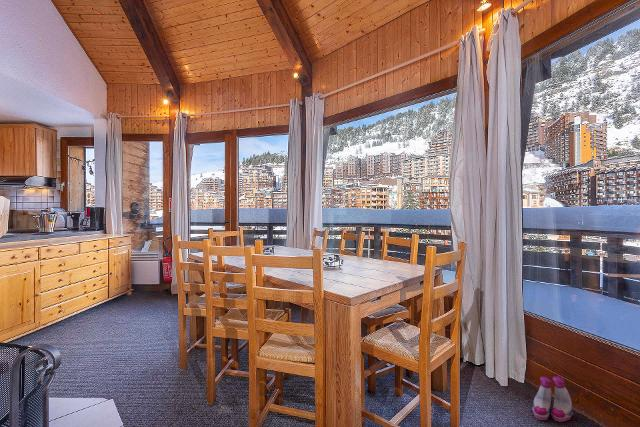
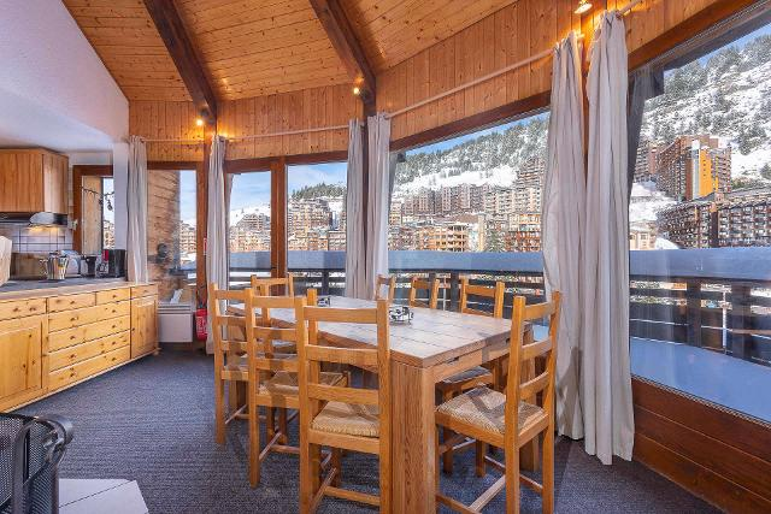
- boots [531,375,574,423]
